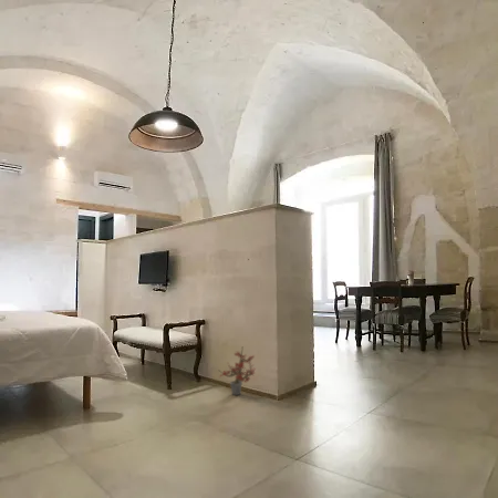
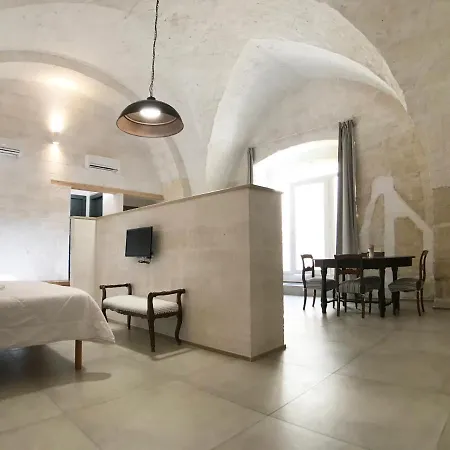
- potted plant [218,347,257,396]
